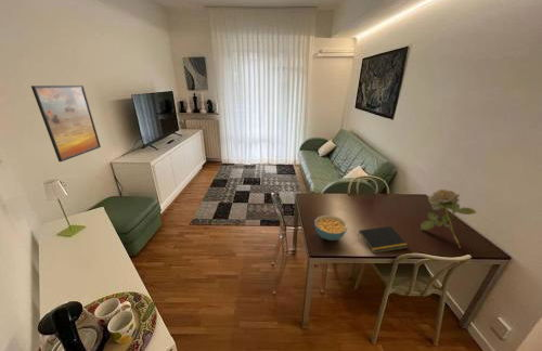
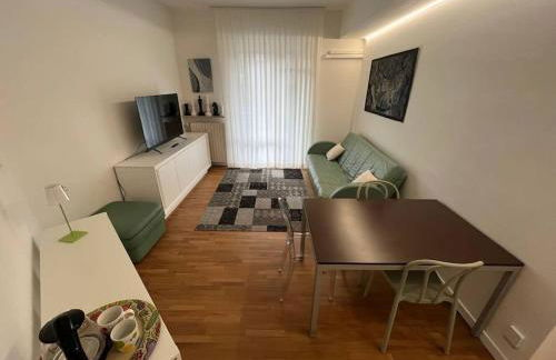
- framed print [30,84,102,162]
- notepad [357,225,410,255]
- flower [420,188,477,249]
- cereal bowl [313,214,349,242]
